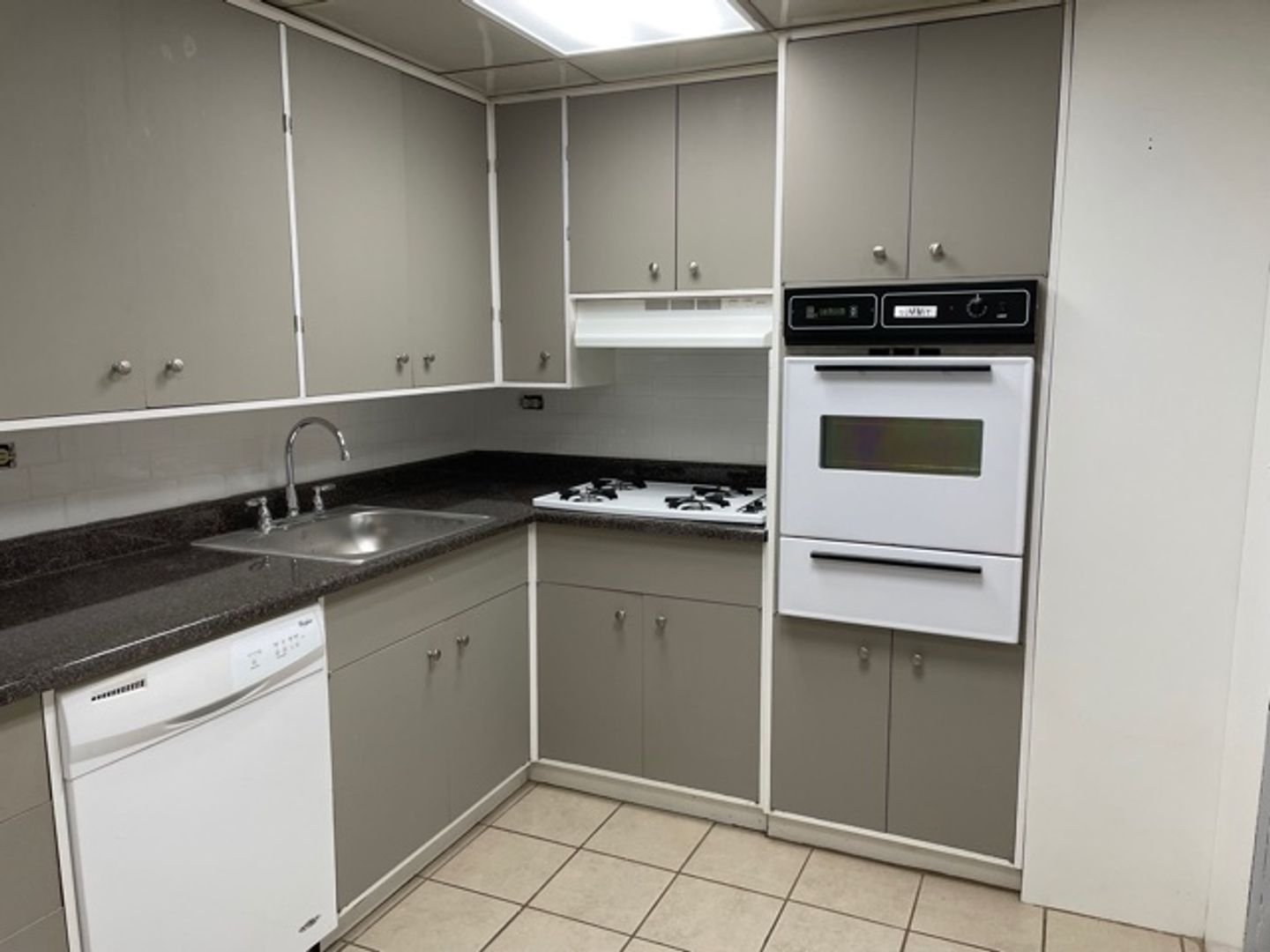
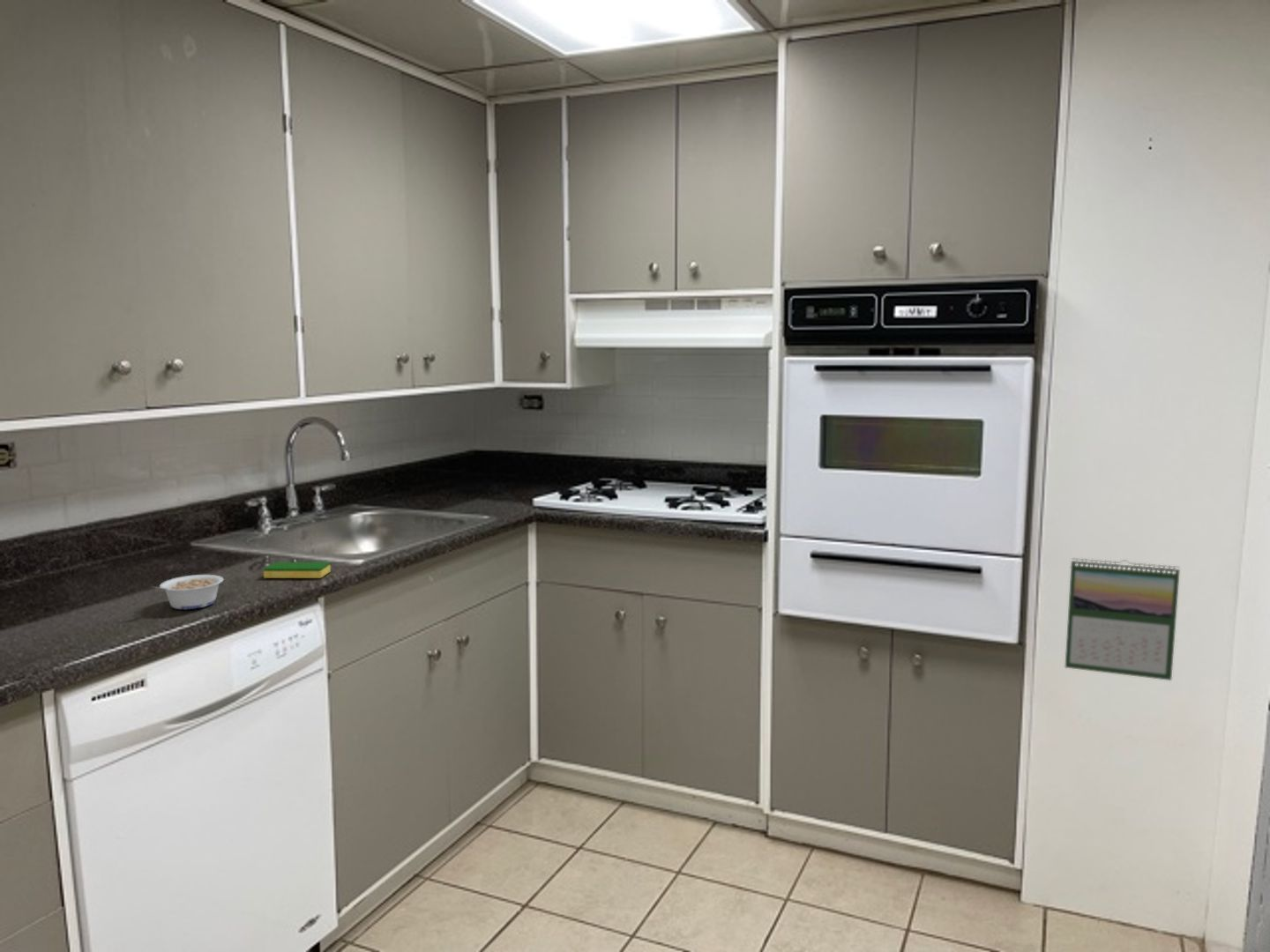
+ legume [153,574,225,610]
+ dish sponge [263,562,332,579]
+ calendar [1065,557,1181,681]
